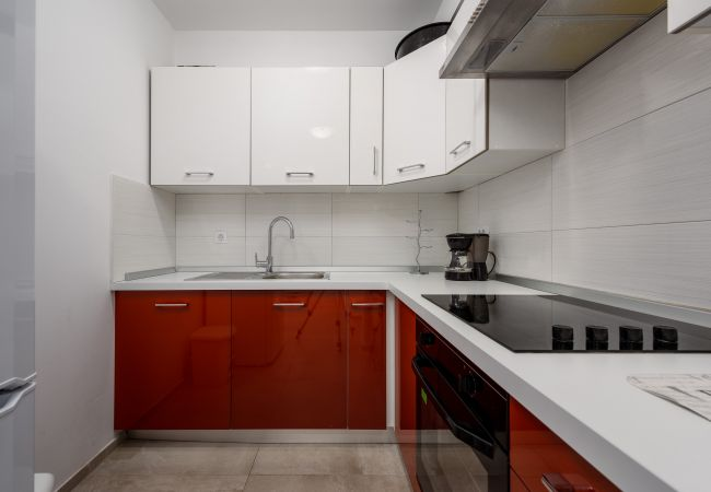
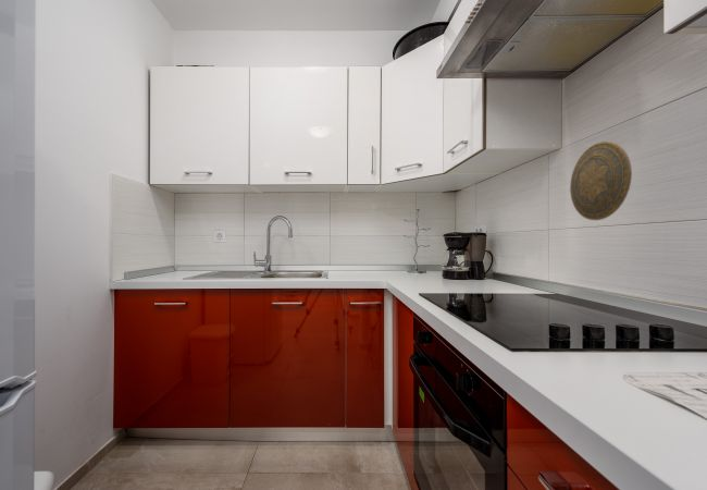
+ decorative plate [569,140,633,221]
